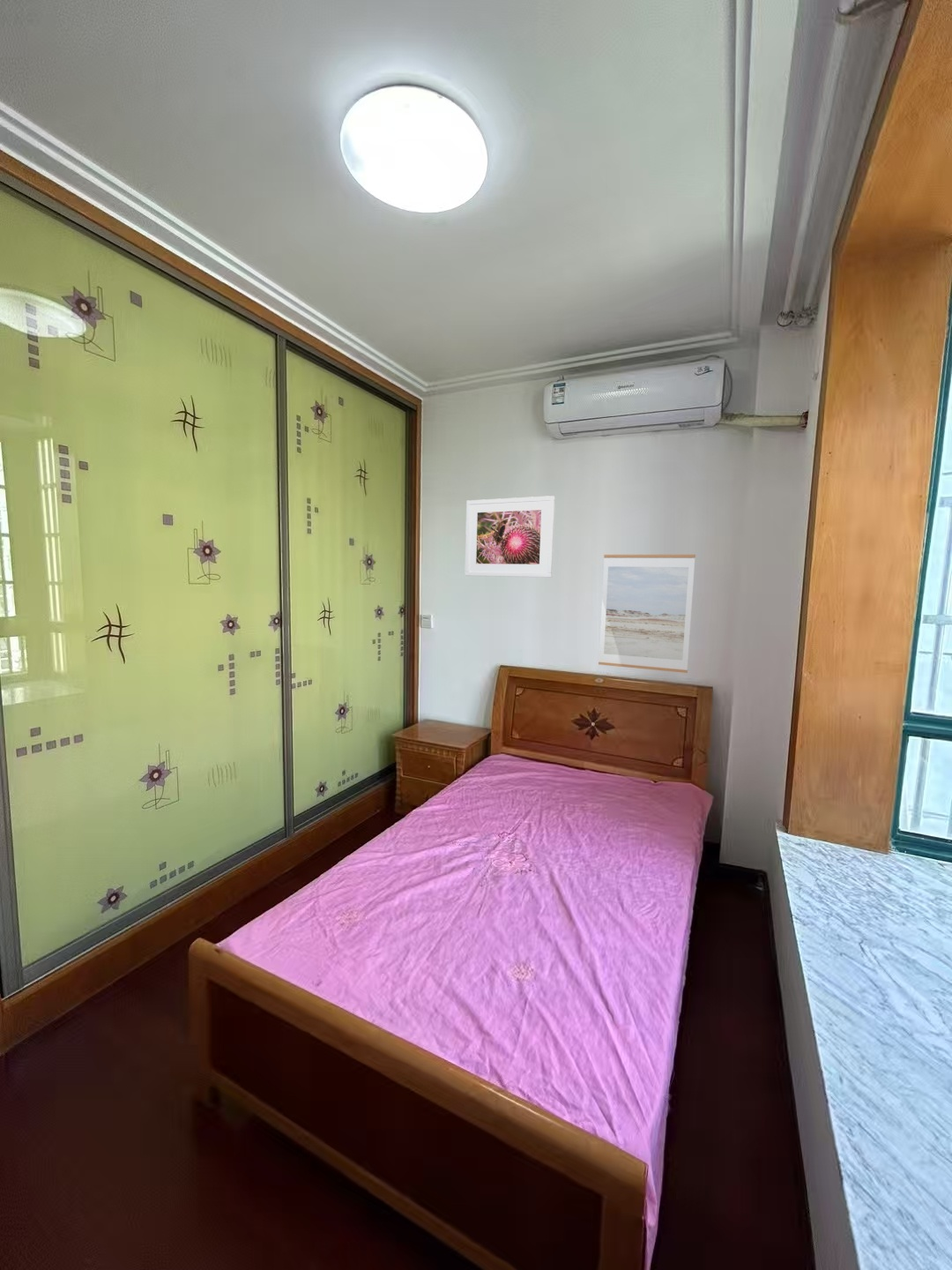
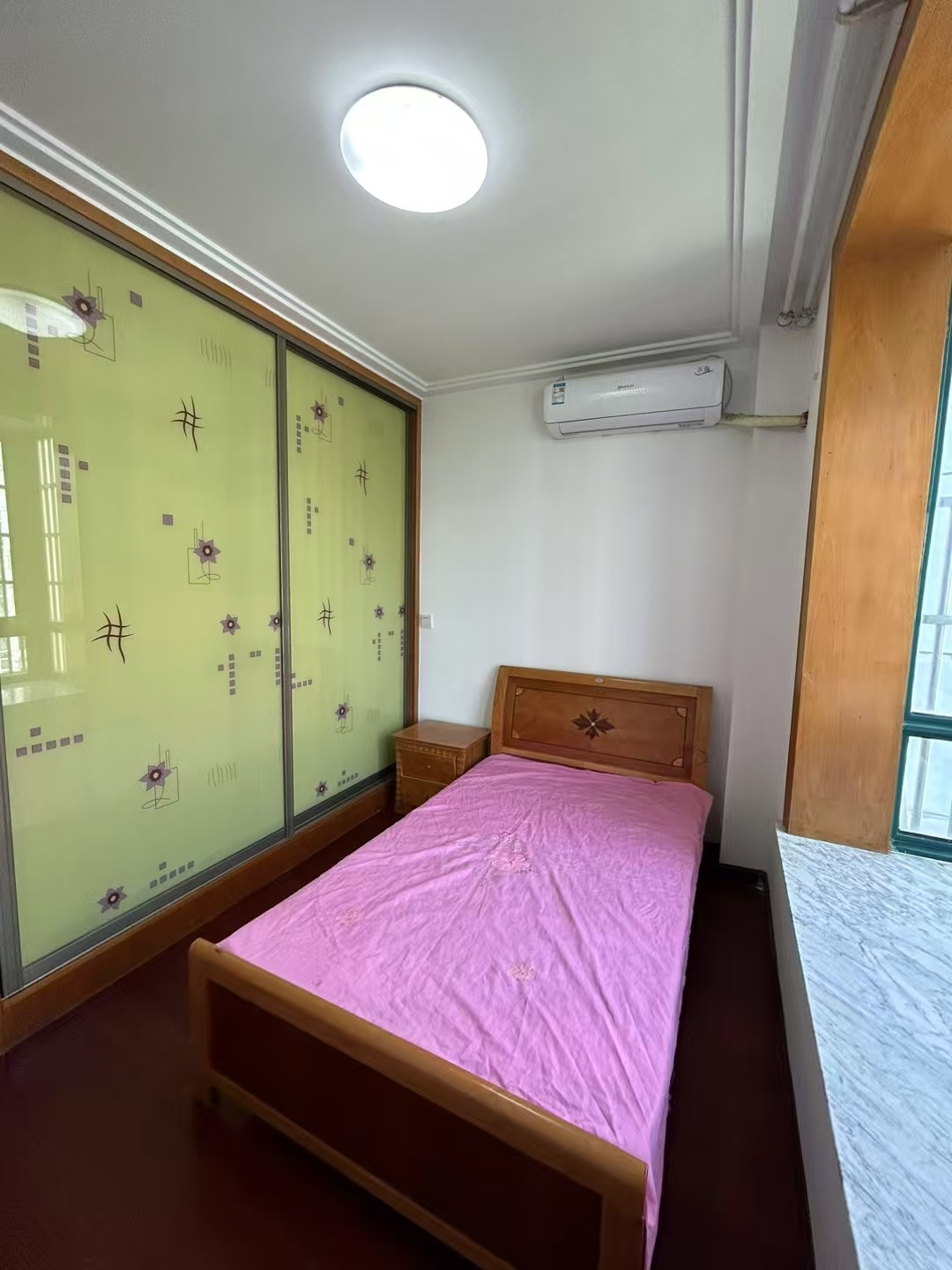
- wall art [598,554,696,674]
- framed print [464,495,556,579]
